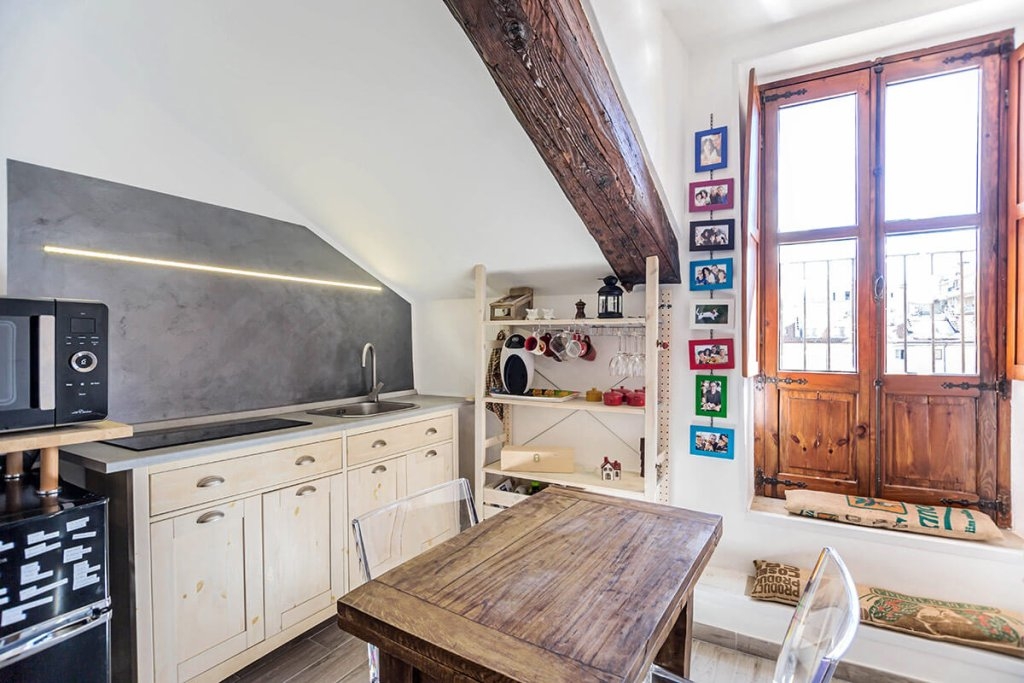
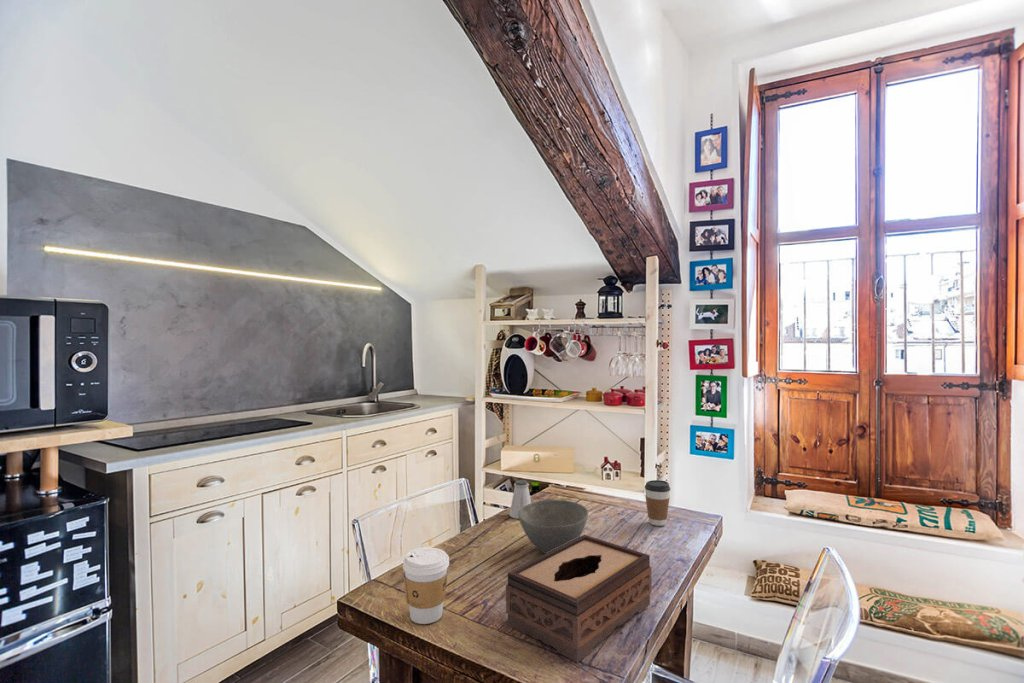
+ tissue box [505,534,652,664]
+ coffee cup [644,479,671,527]
+ saltshaker [508,479,532,520]
+ coffee cup [402,546,450,625]
+ bowl [518,499,589,554]
